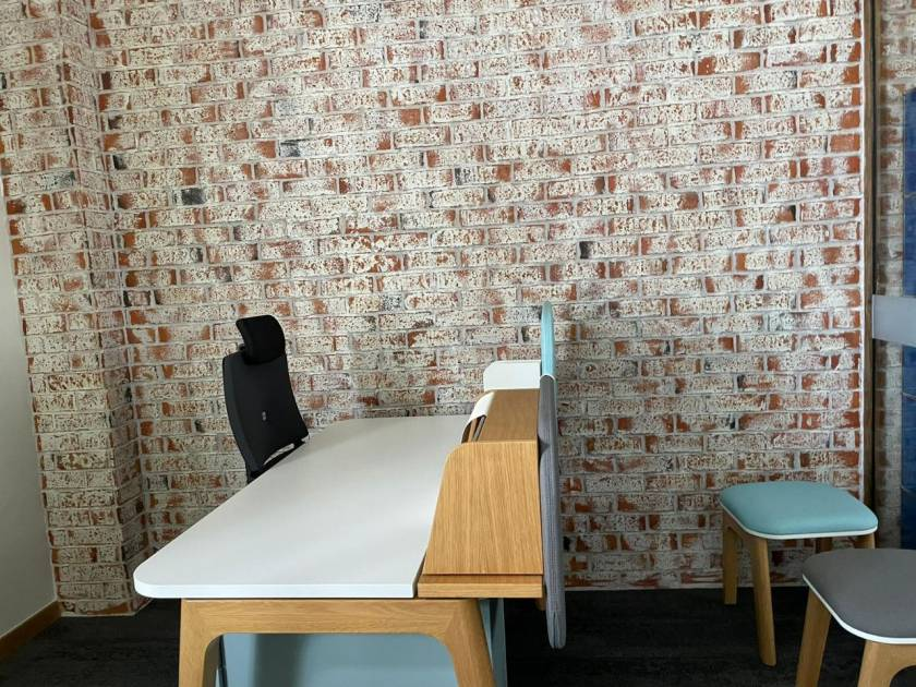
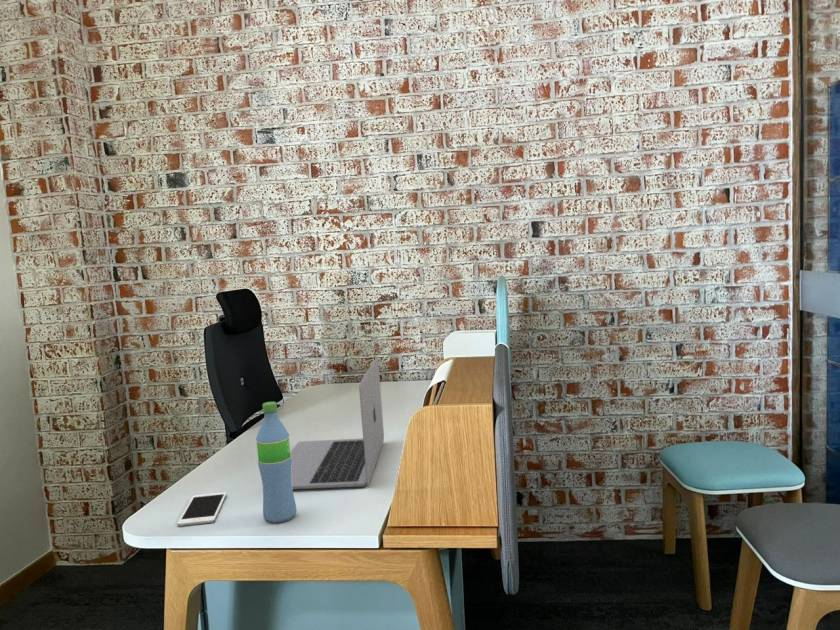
+ cell phone [176,491,228,527]
+ laptop [290,356,385,490]
+ water bottle [255,401,297,524]
